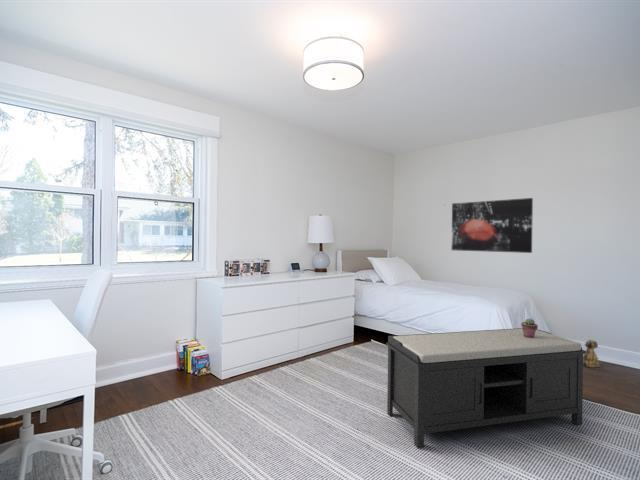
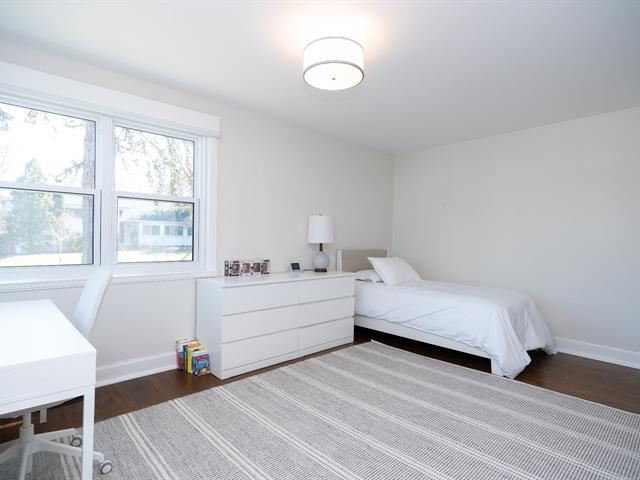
- potted succulent [520,318,539,338]
- plush toy [583,339,601,368]
- wall art [451,197,534,254]
- bench [385,327,586,449]
